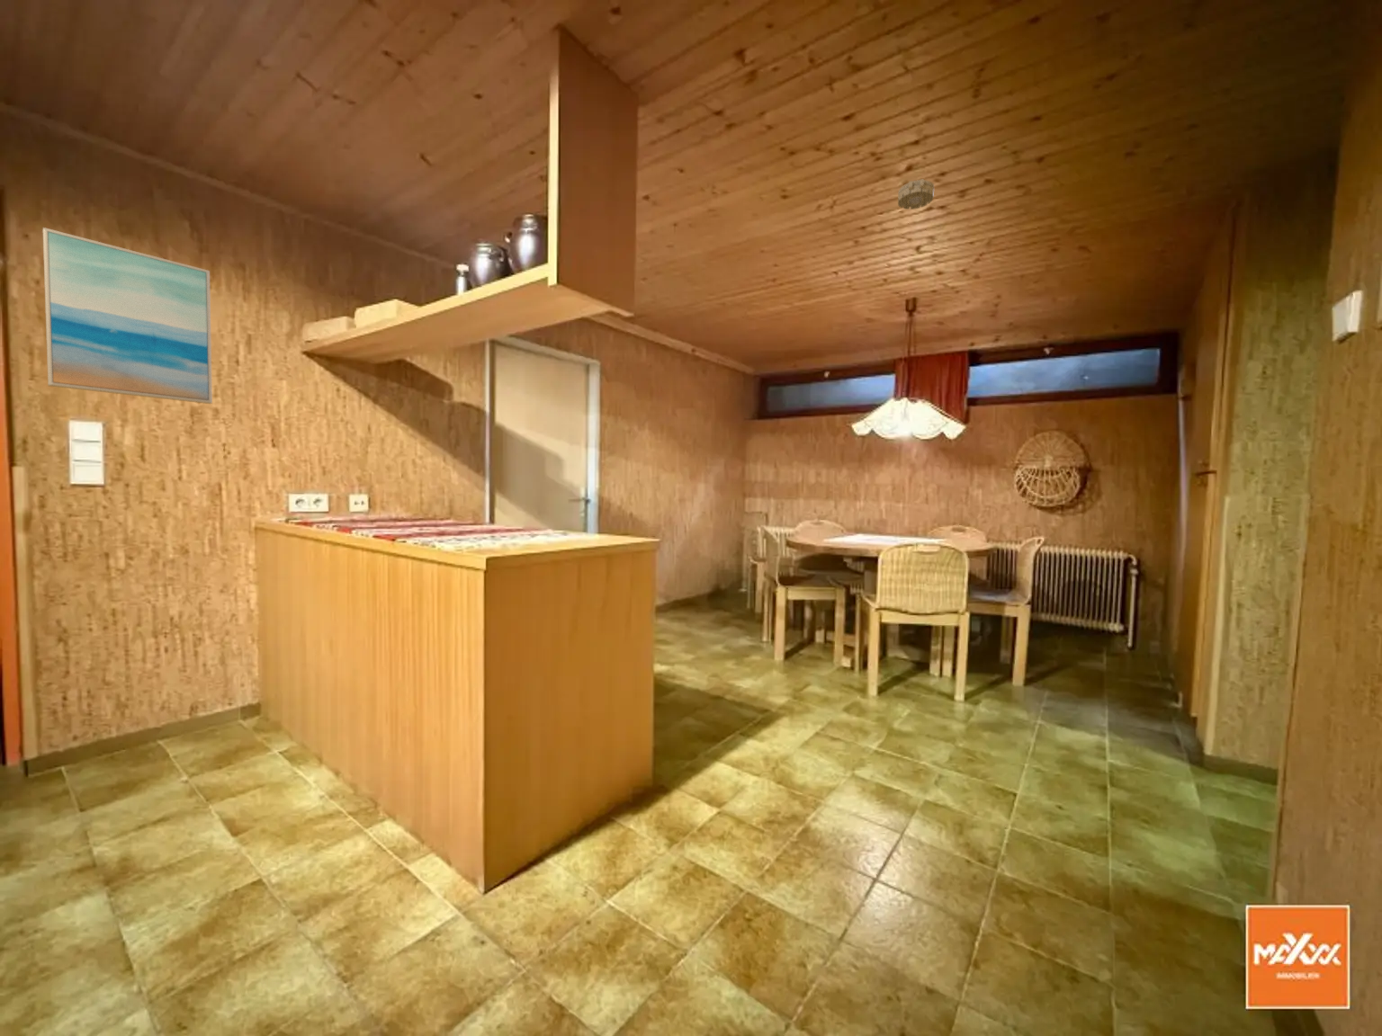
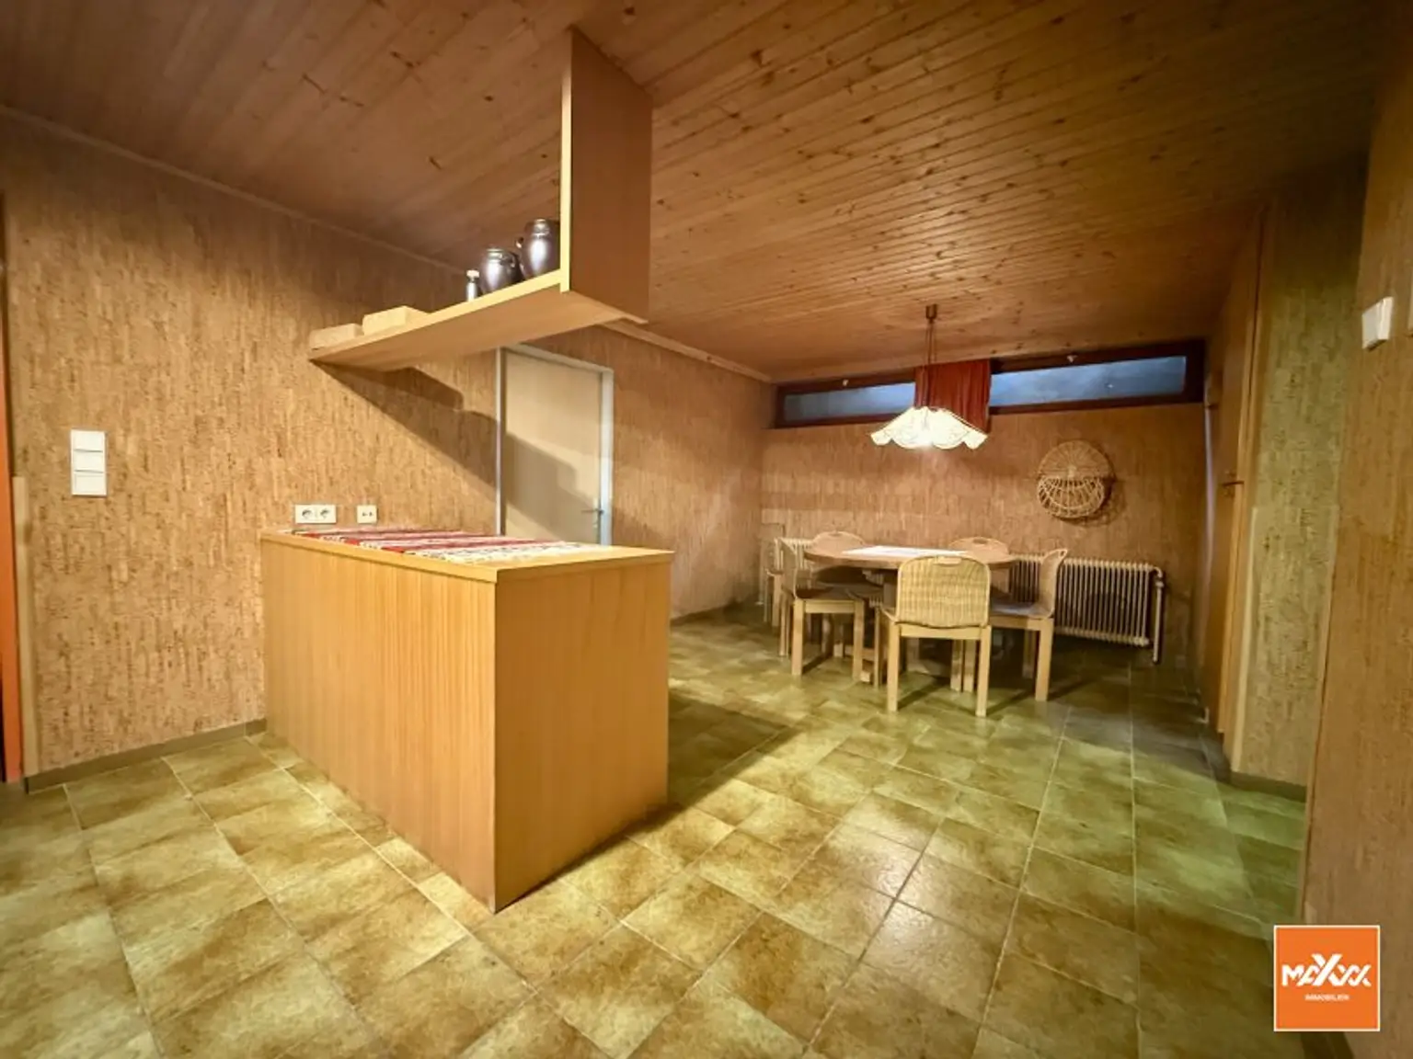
- smoke detector [897,178,935,210]
- wall art [41,226,213,405]
